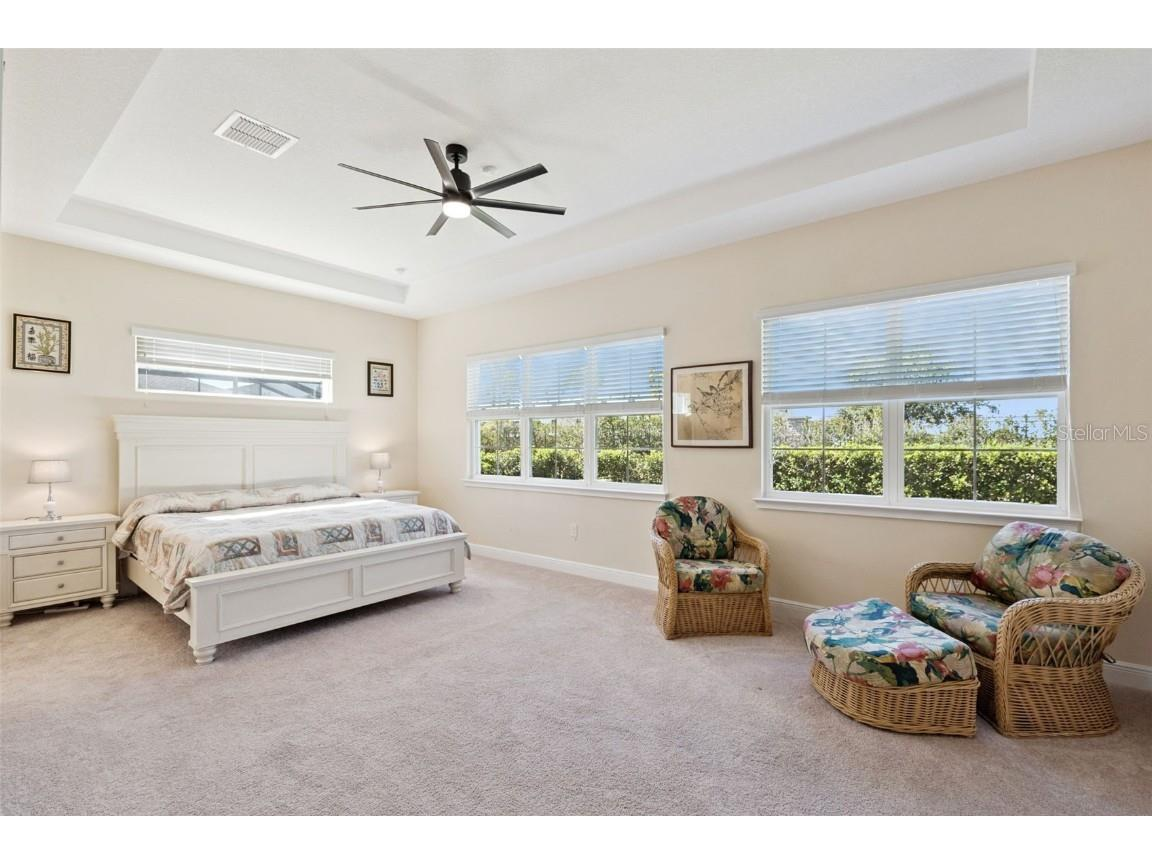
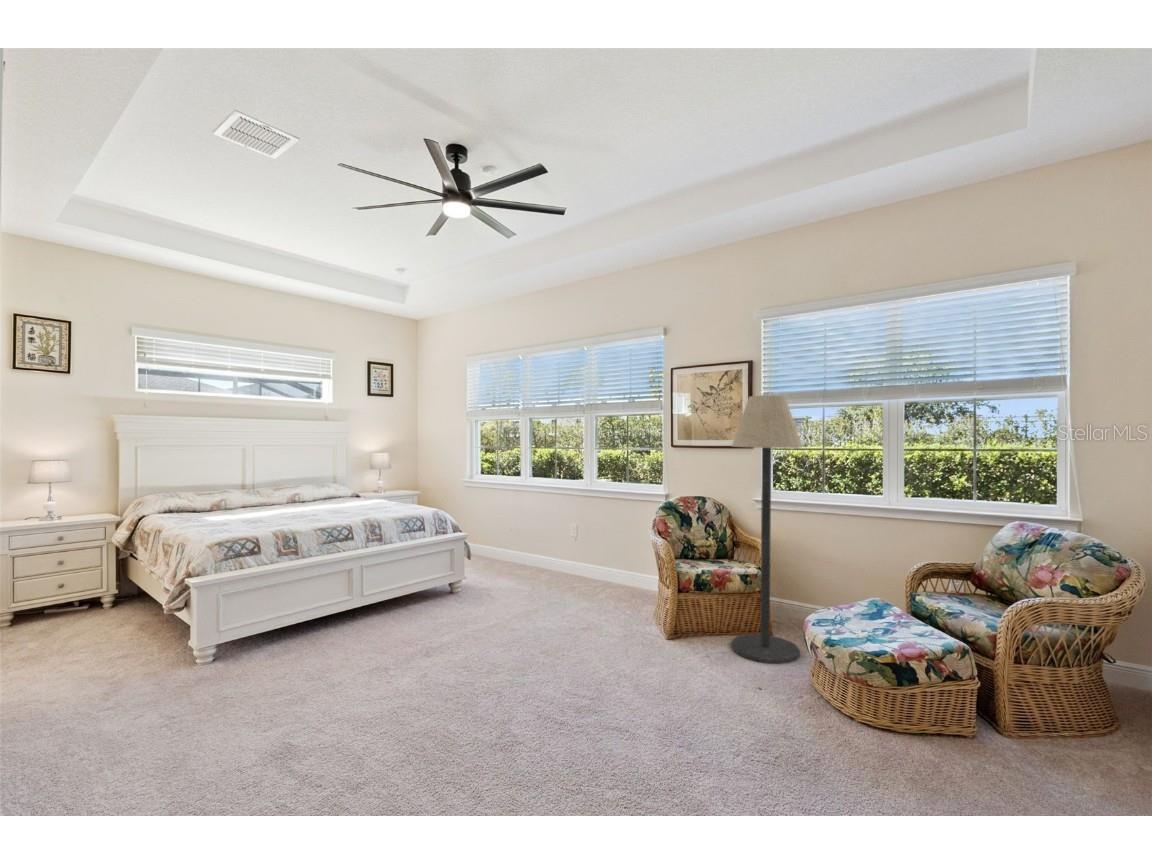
+ floor lamp [730,395,804,665]
